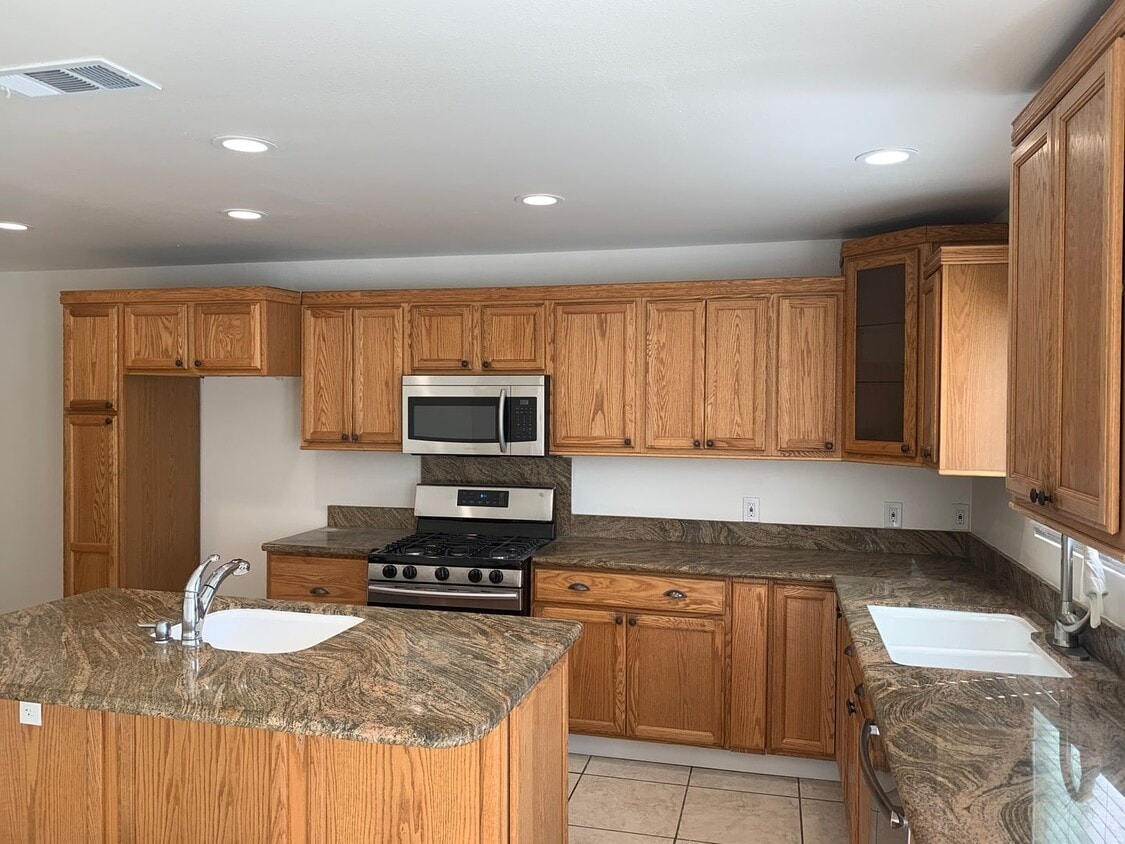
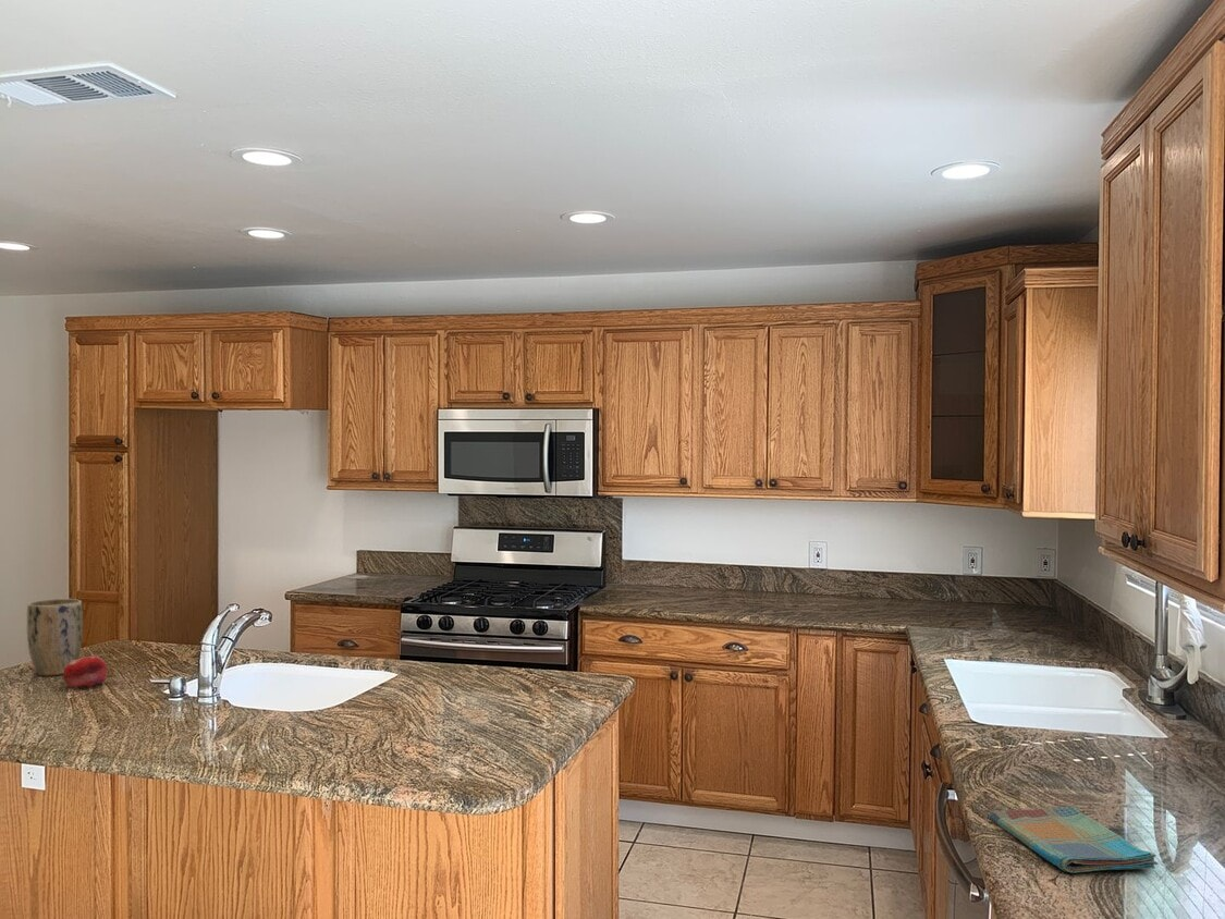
+ fruit [62,654,108,688]
+ plant pot [26,598,84,677]
+ dish towel [988,806,1159,873]
